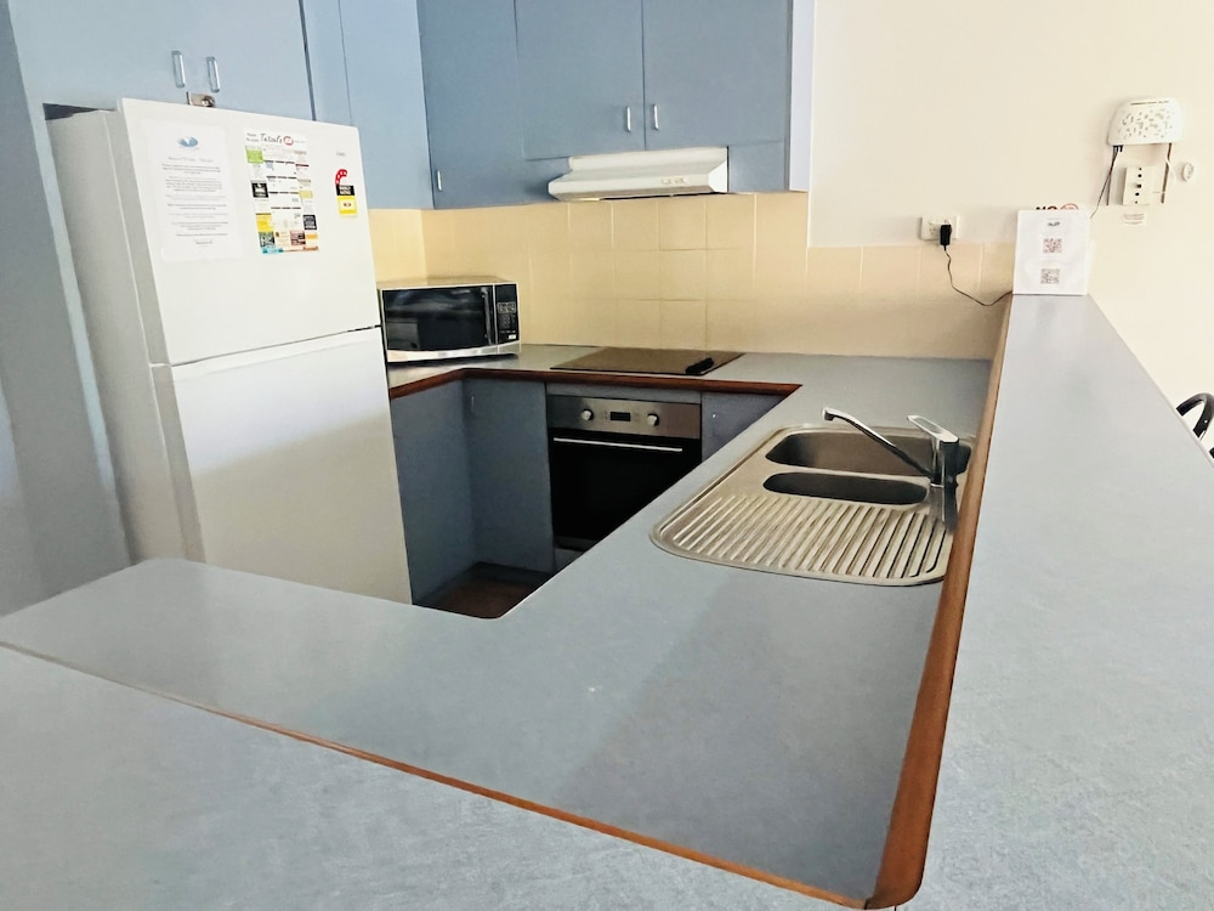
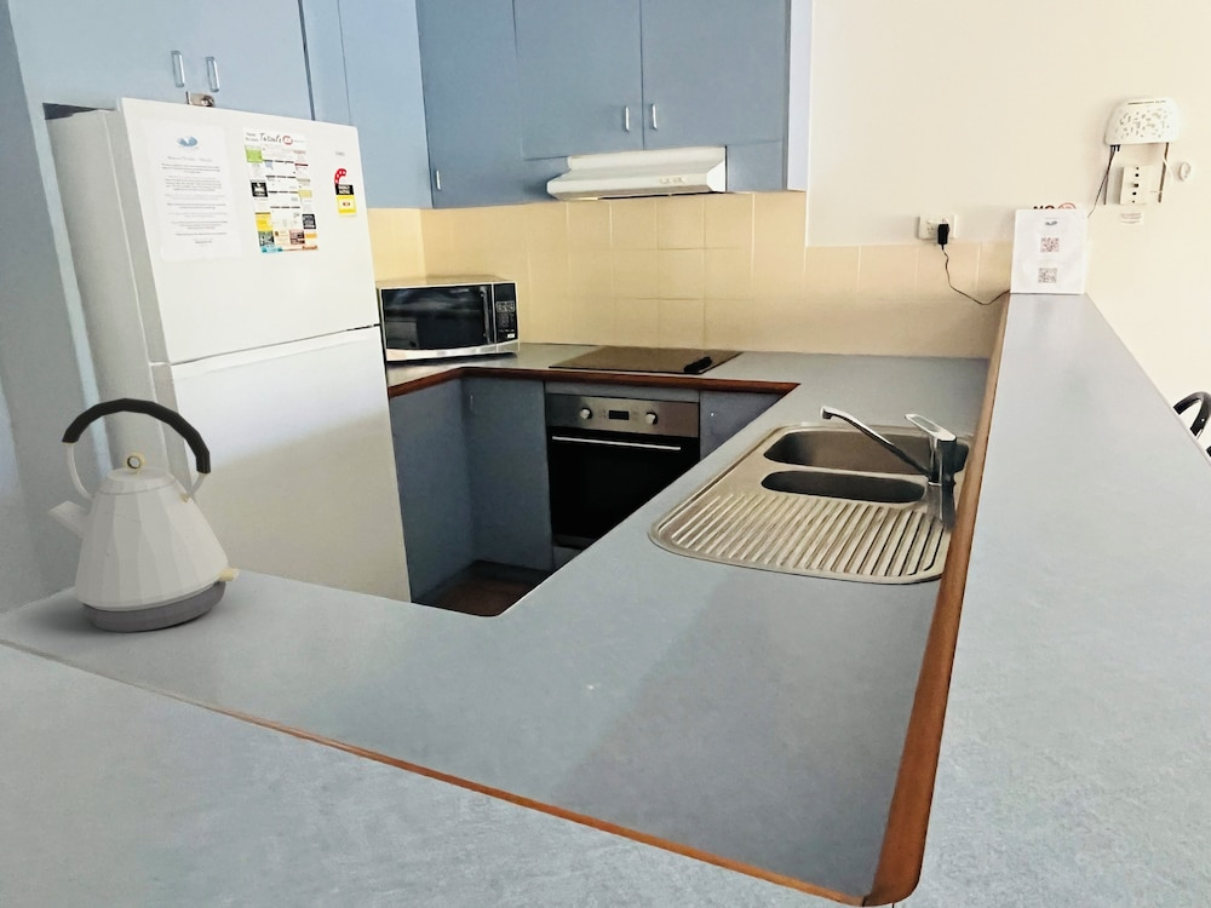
+ kettle [45,397,240,633]
